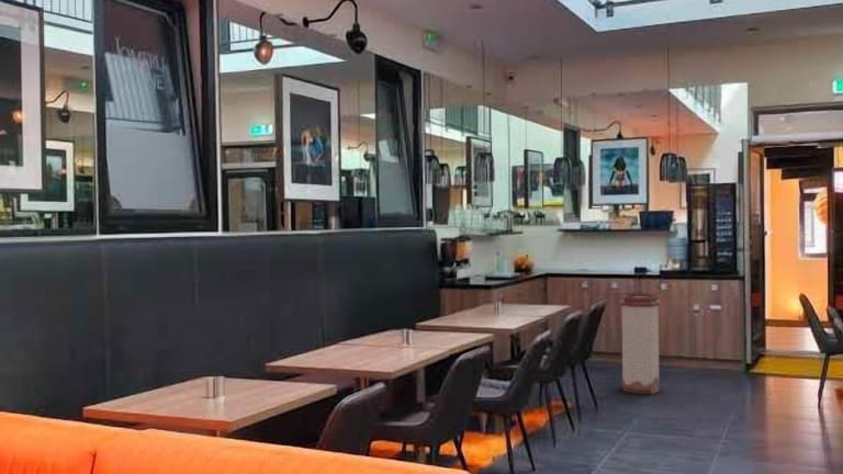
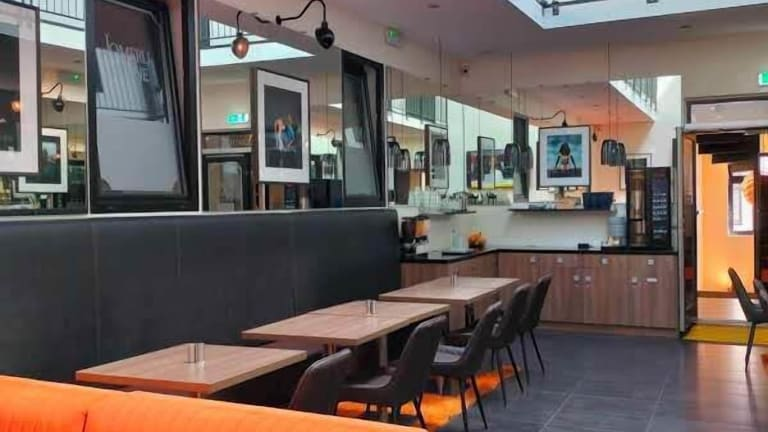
- trash can [619,293,661,395]
